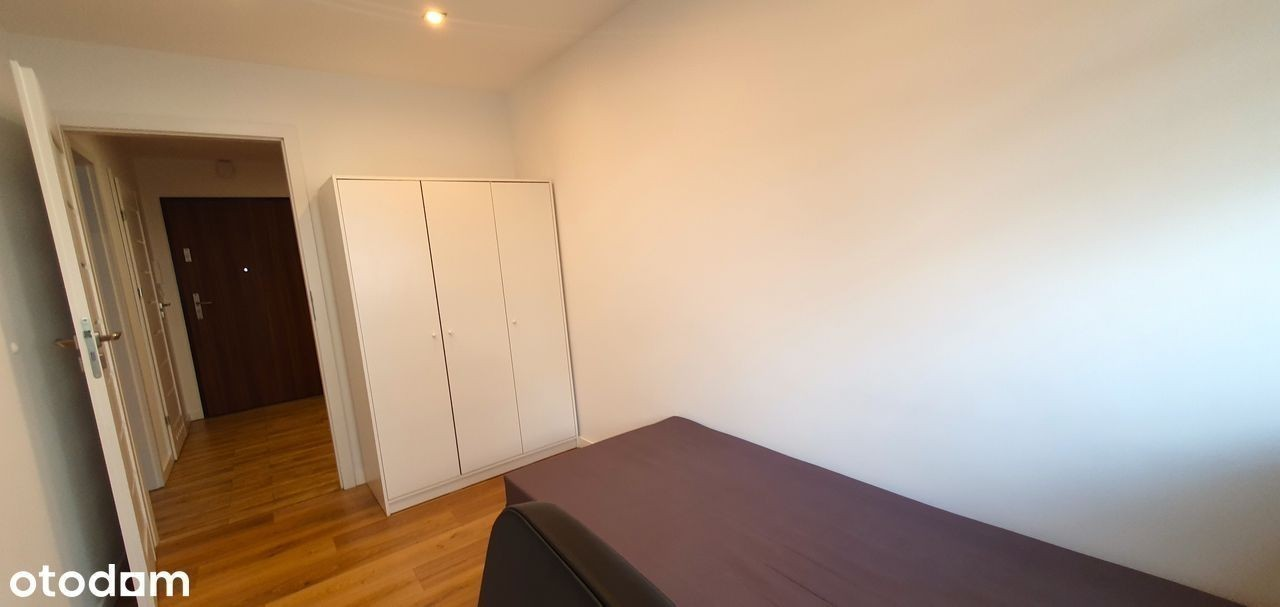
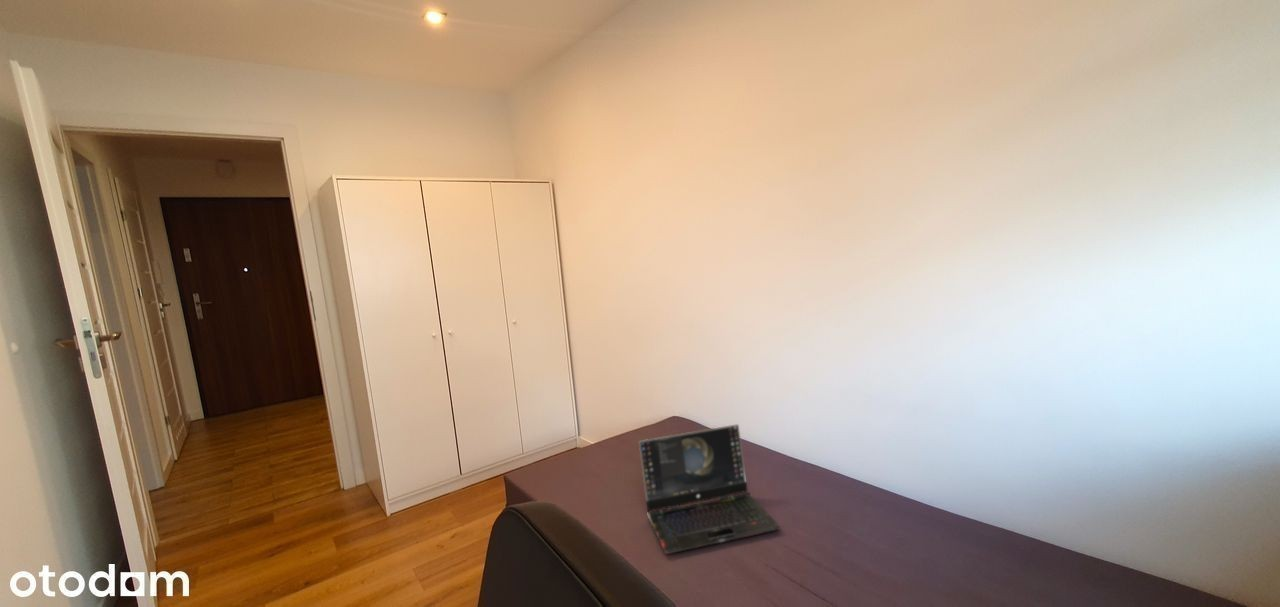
+ laptop computer [638,423,781,555]
